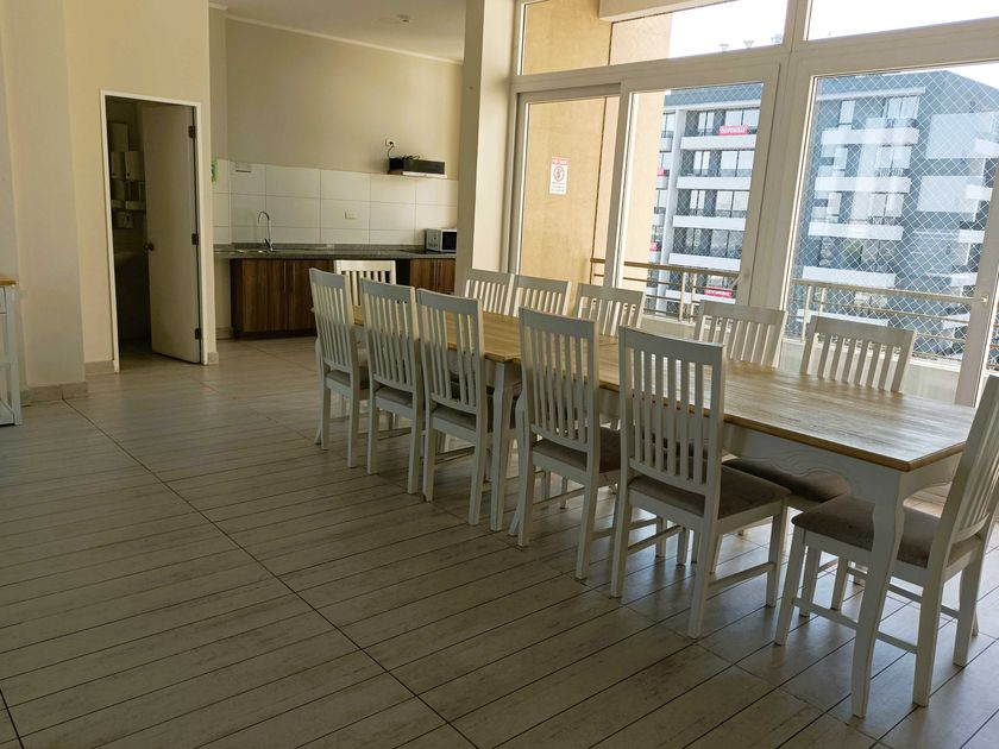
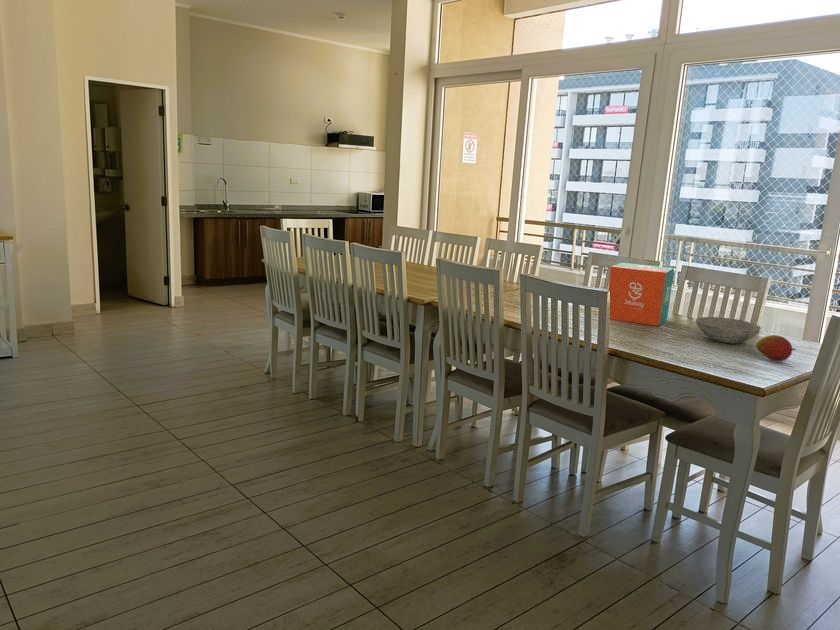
+ bowl [695,316,762,344]
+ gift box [607,262,675,327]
+ fruit [755,334,797,362]
